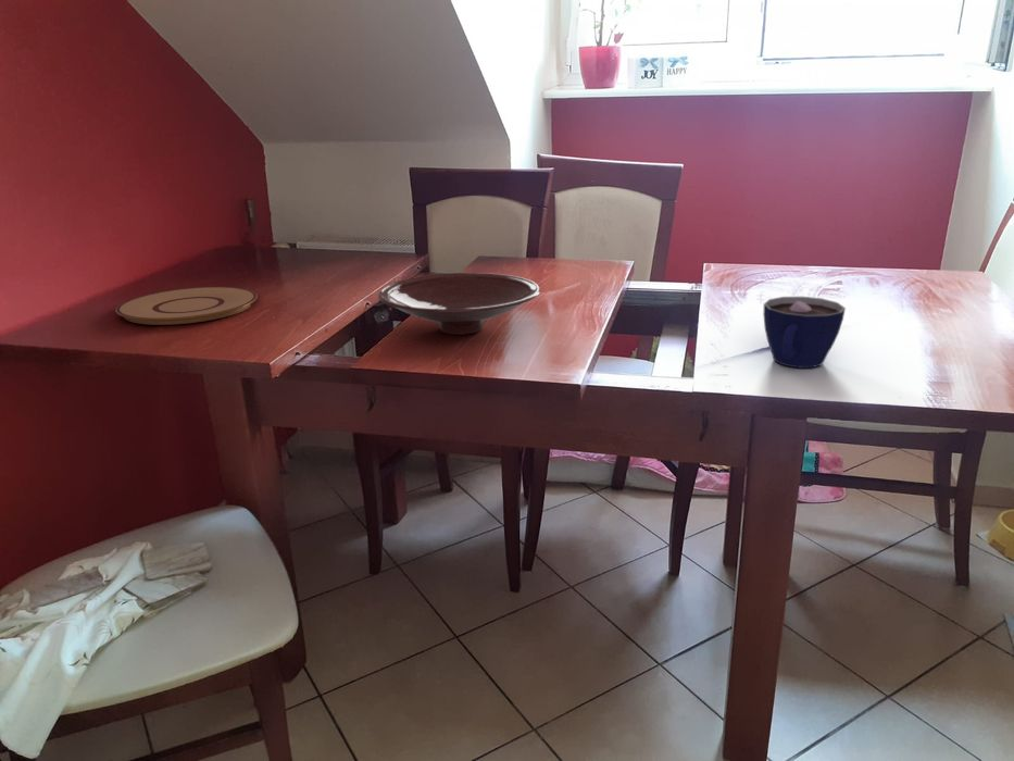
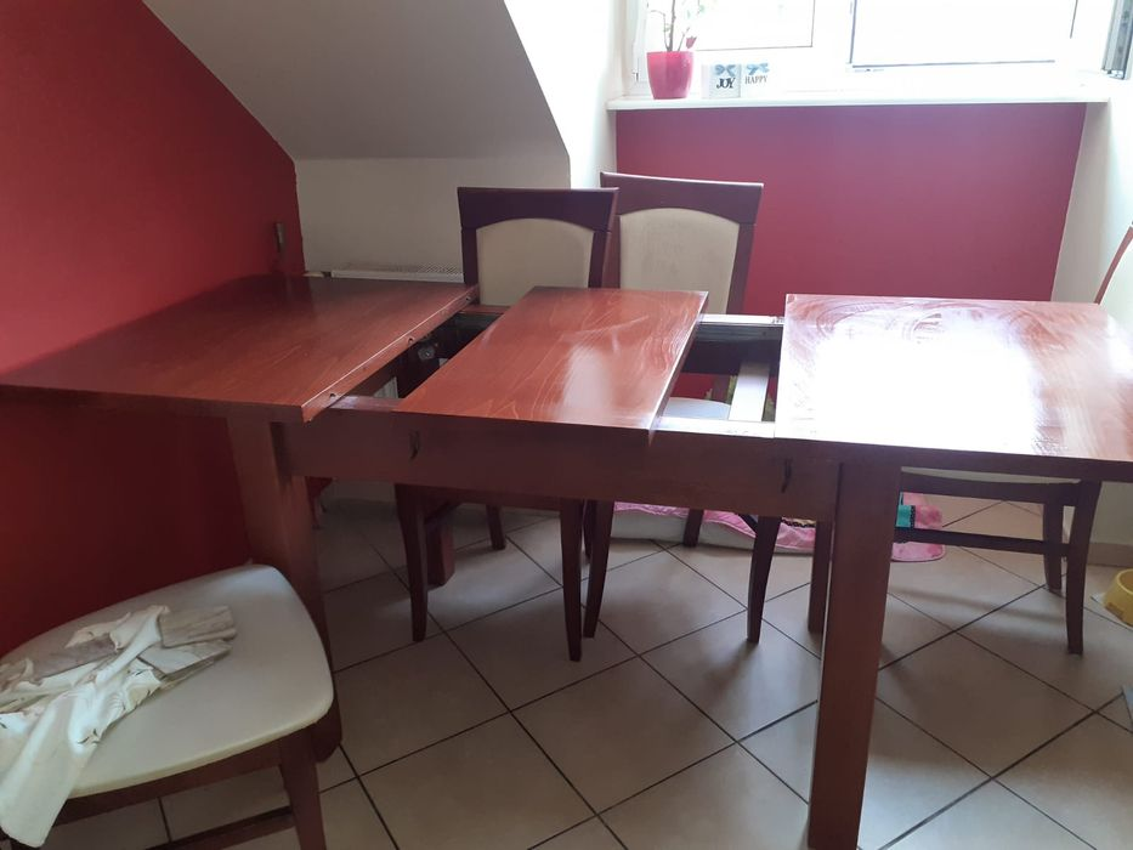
- bowl [377,272,542,336]
- plate [115,286,259,326]
- cup [762,296,847,369]
